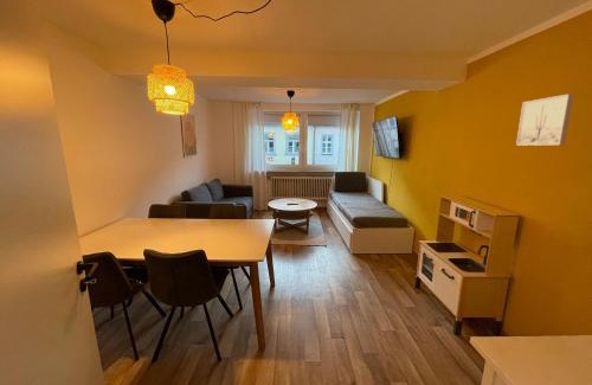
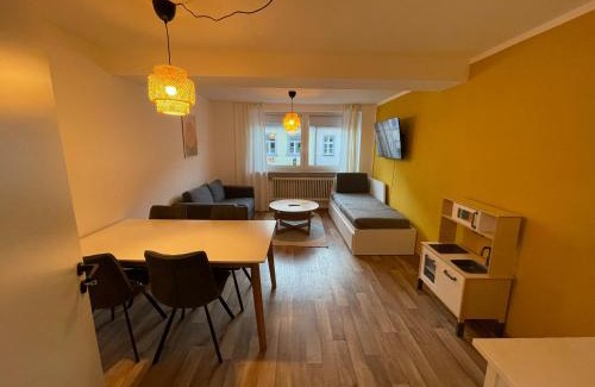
- wall art [515,94,575,147]
